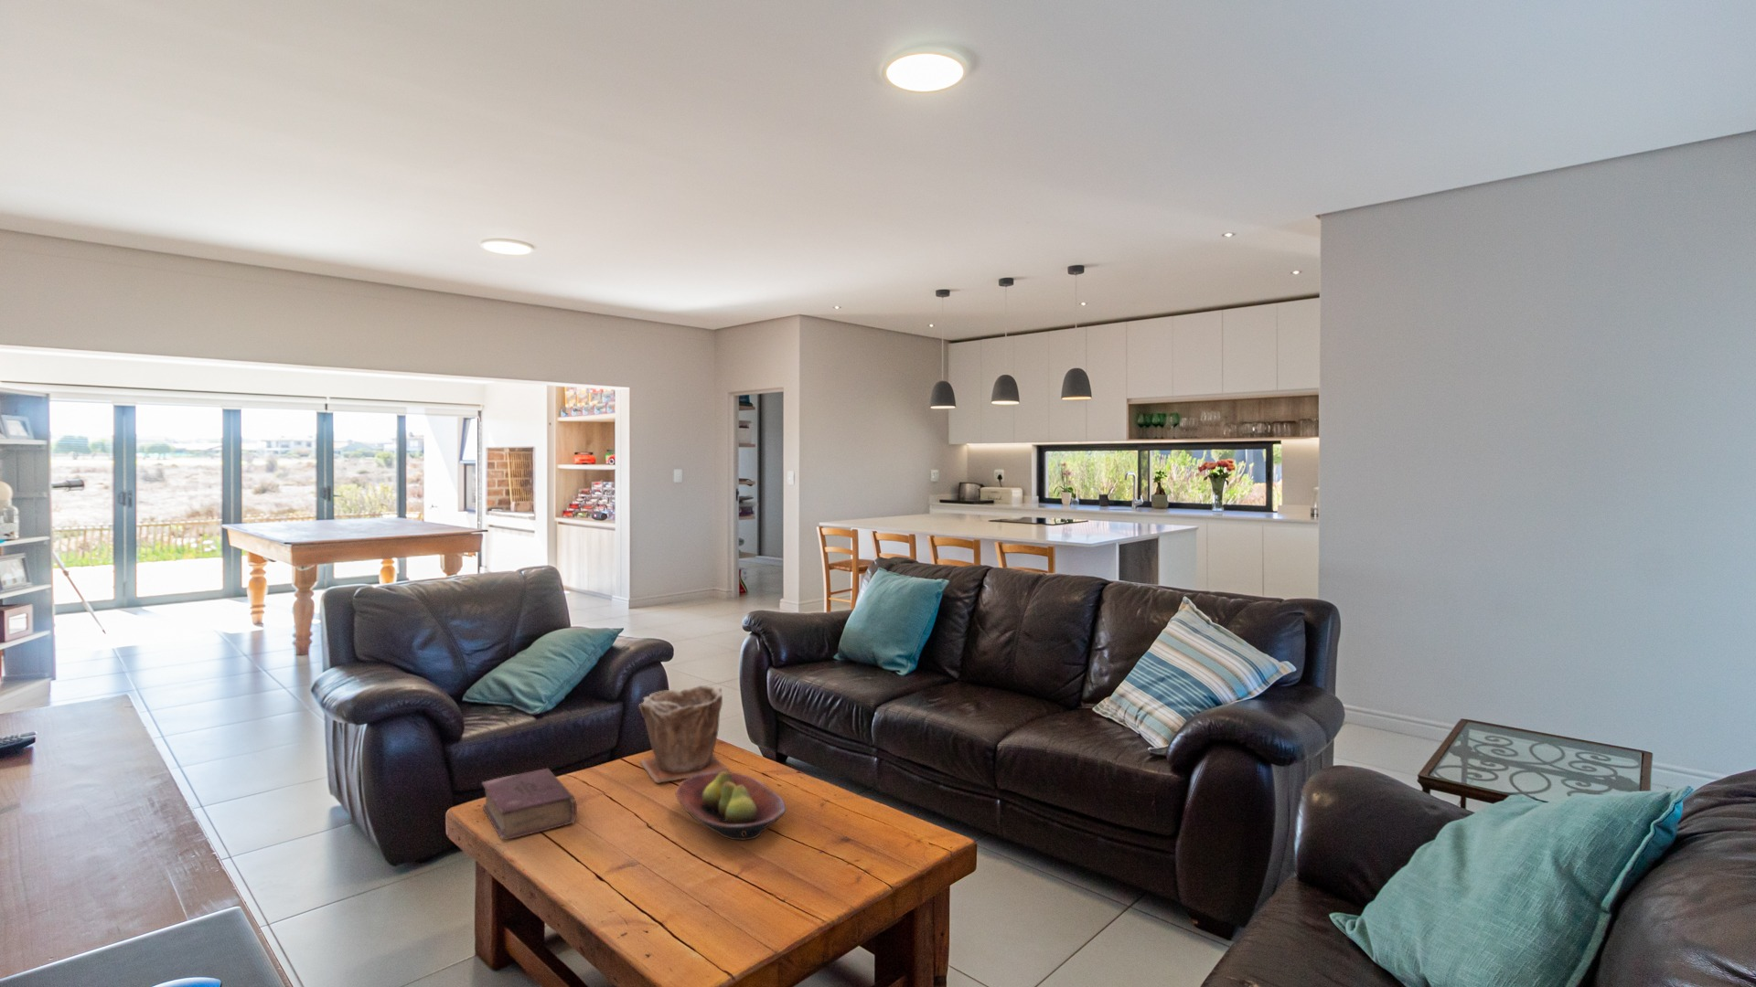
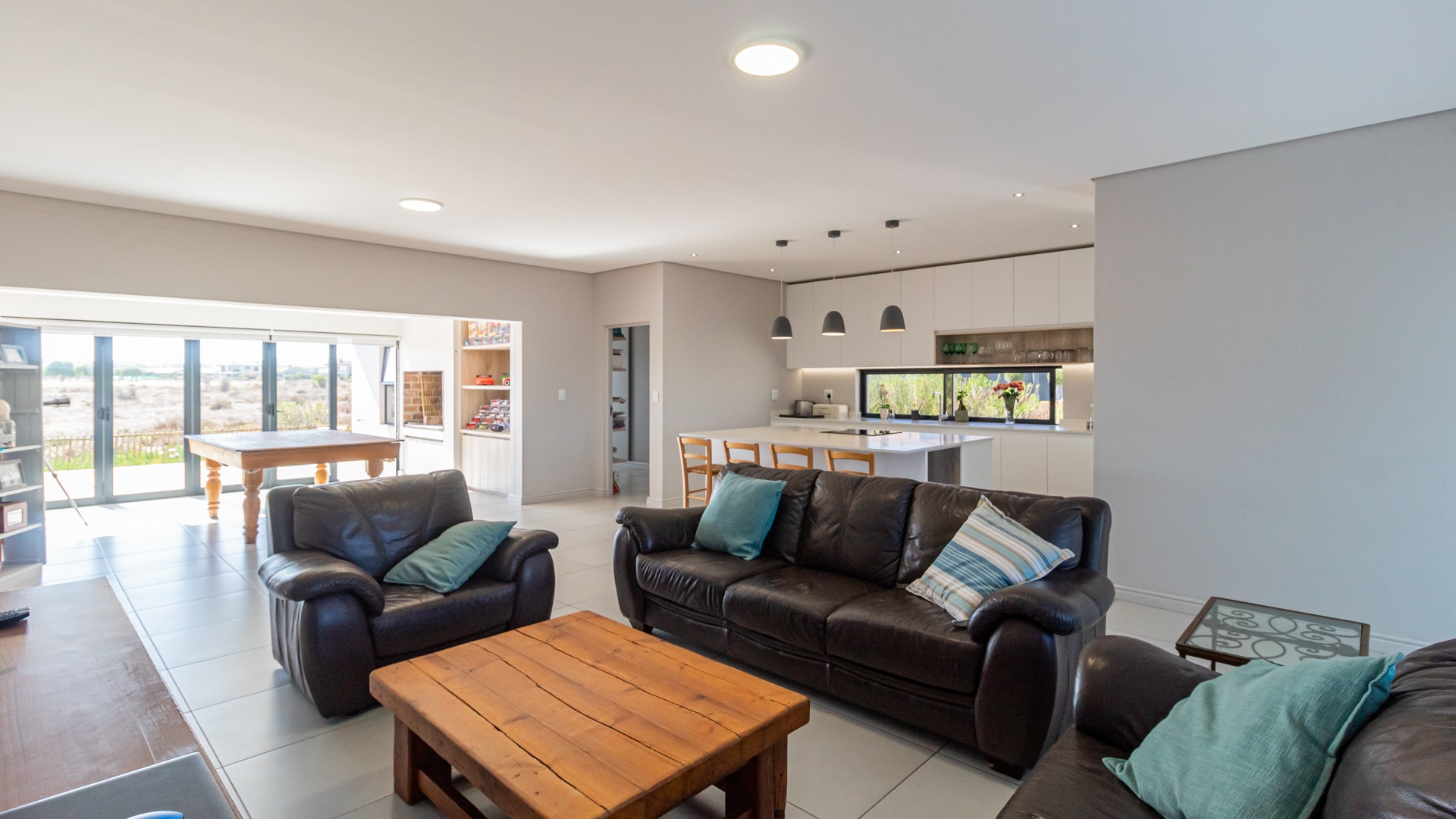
- book [481,768,578,841]
- fruit bowl [675,771,786,841]
- plant pot [638,685,730,785]
